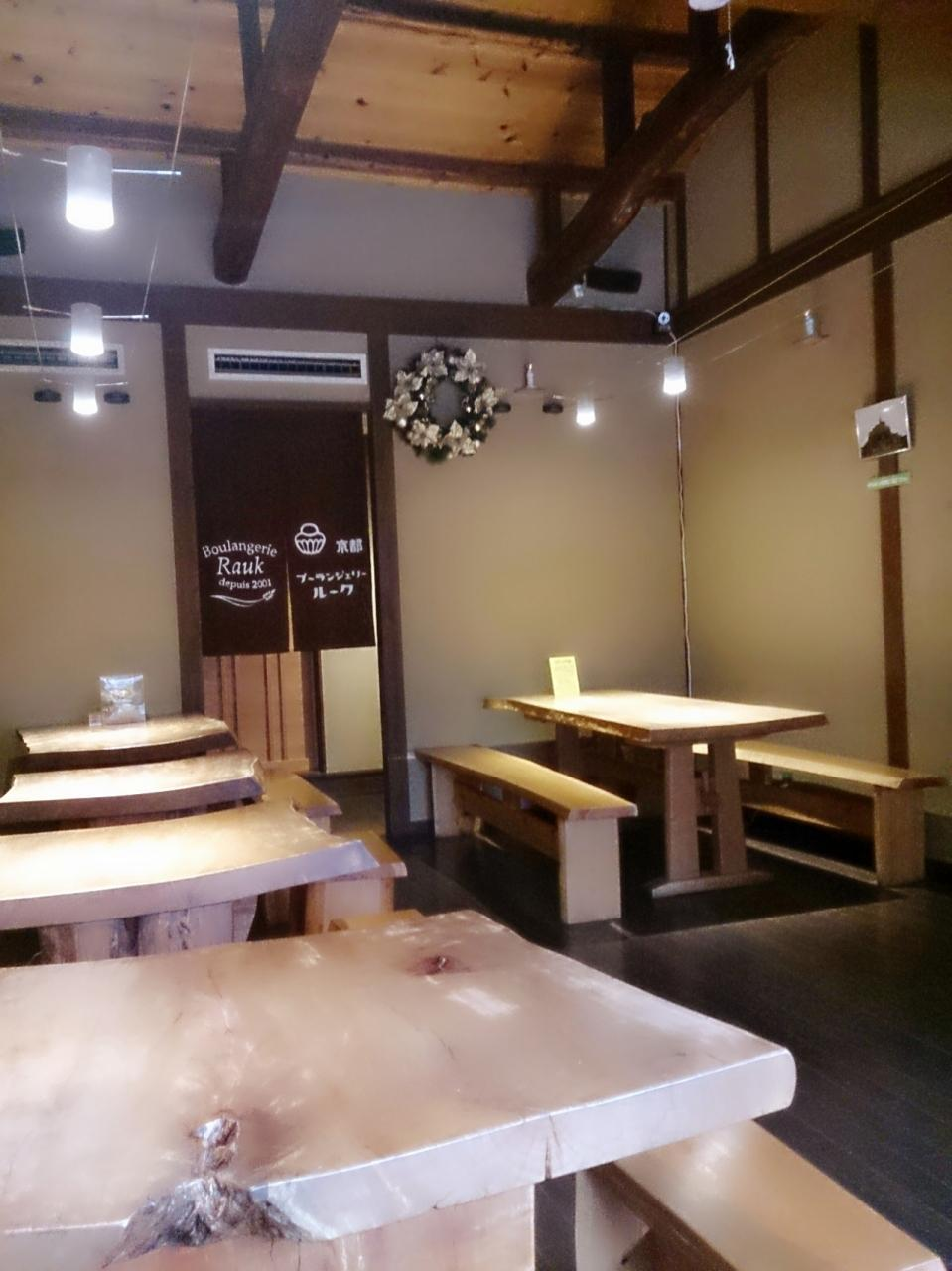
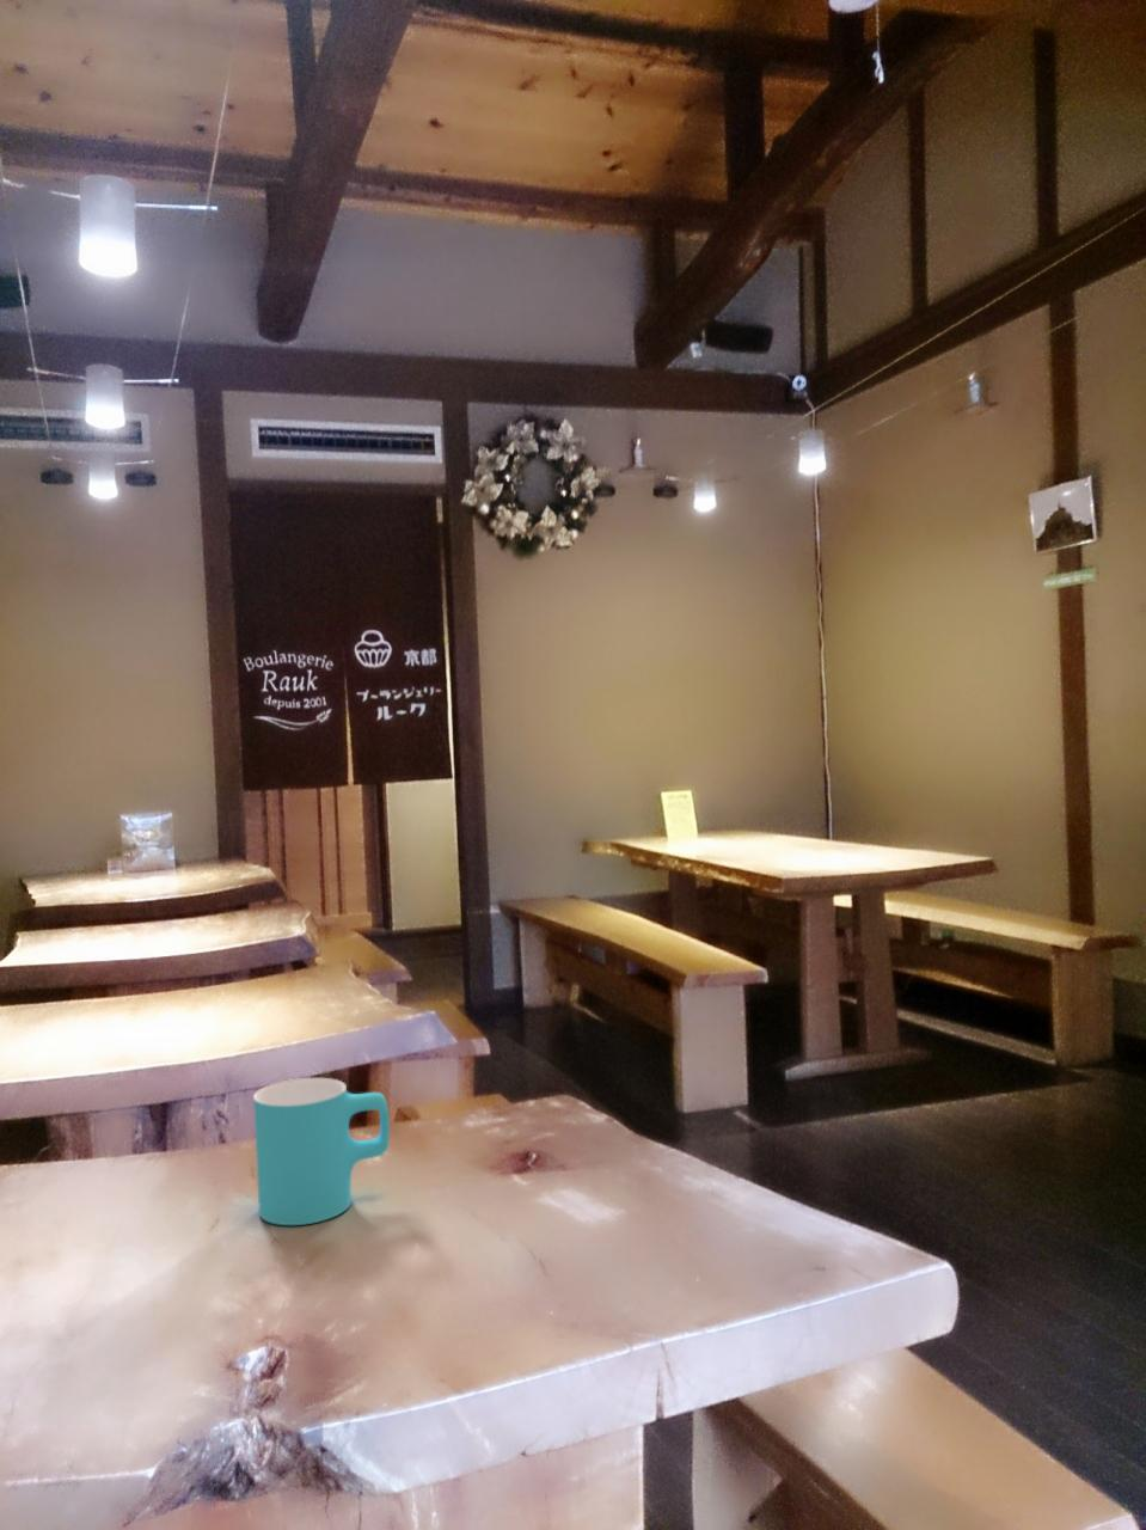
+ cup [252,1077,391,1227]
